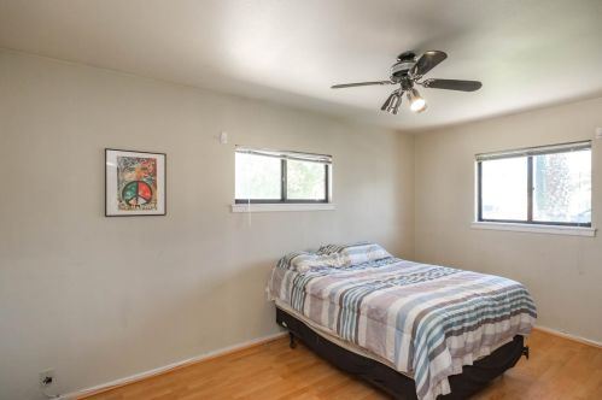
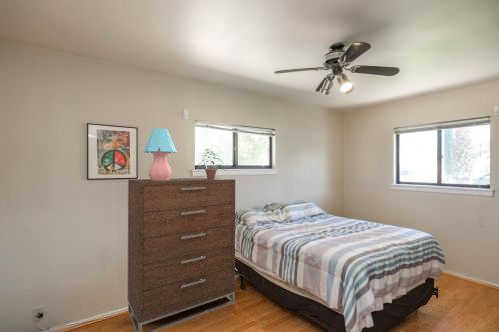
+ potted plant [195,148,227,179]
+ table lamp [142,128,178,180]
+ dresser [127,177,236,332]
